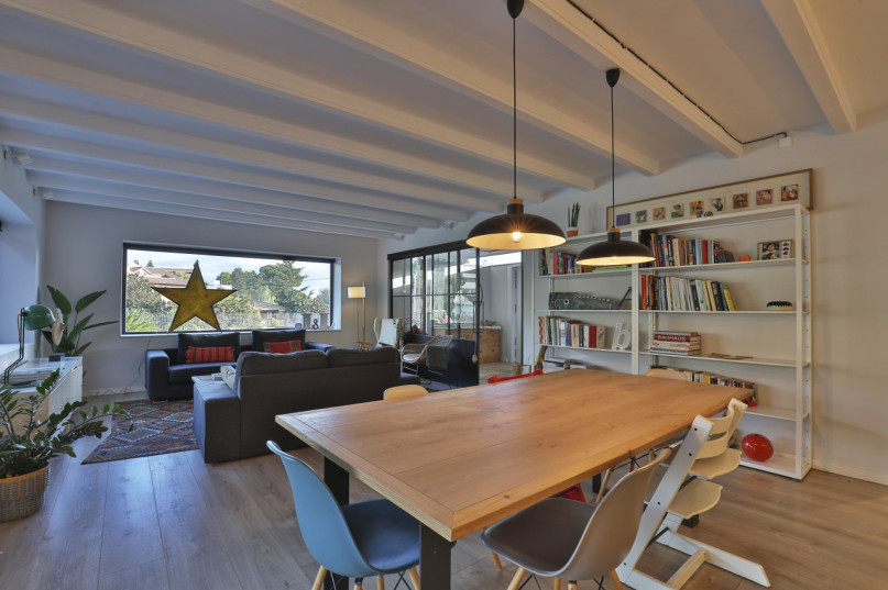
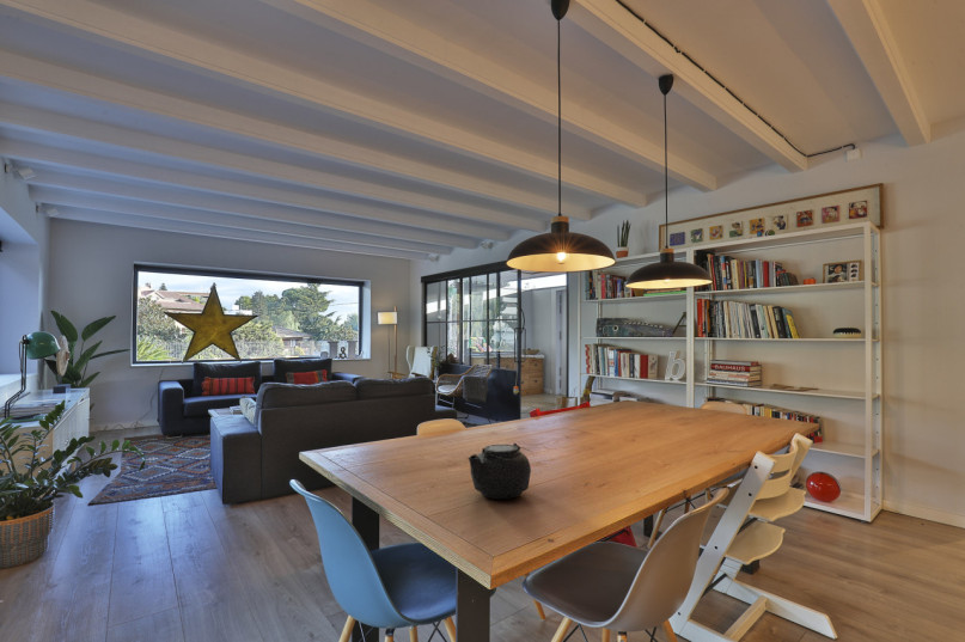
+ teapot [466,442,536,500]
